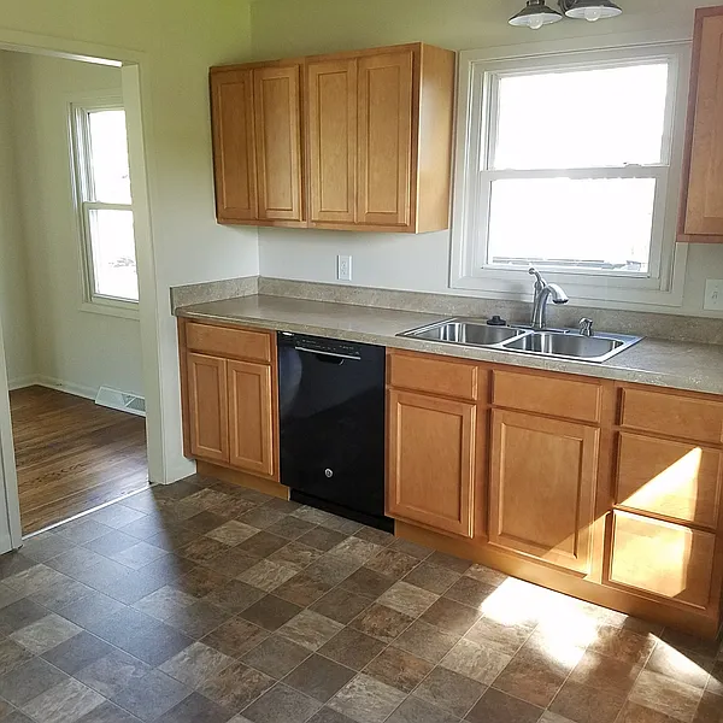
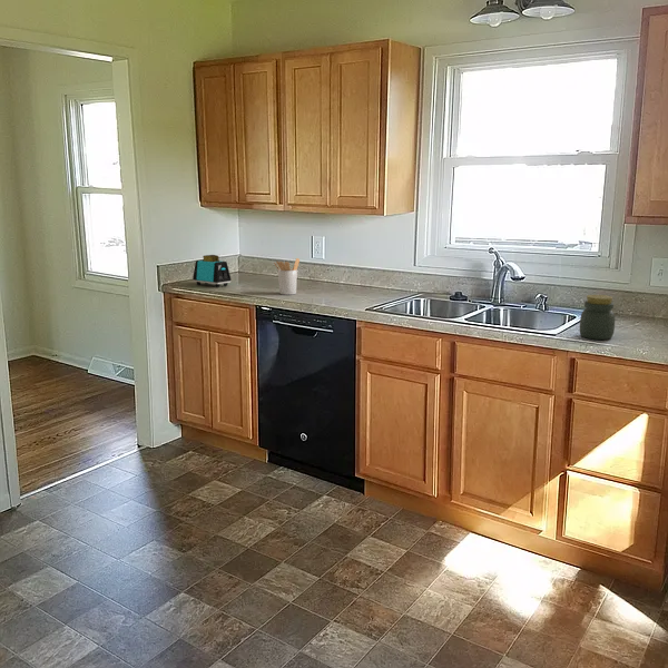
+ jar [579,294,616,341]
+ utensil holder [273,257,301,296]
+ toaster [191,254,233,288]
